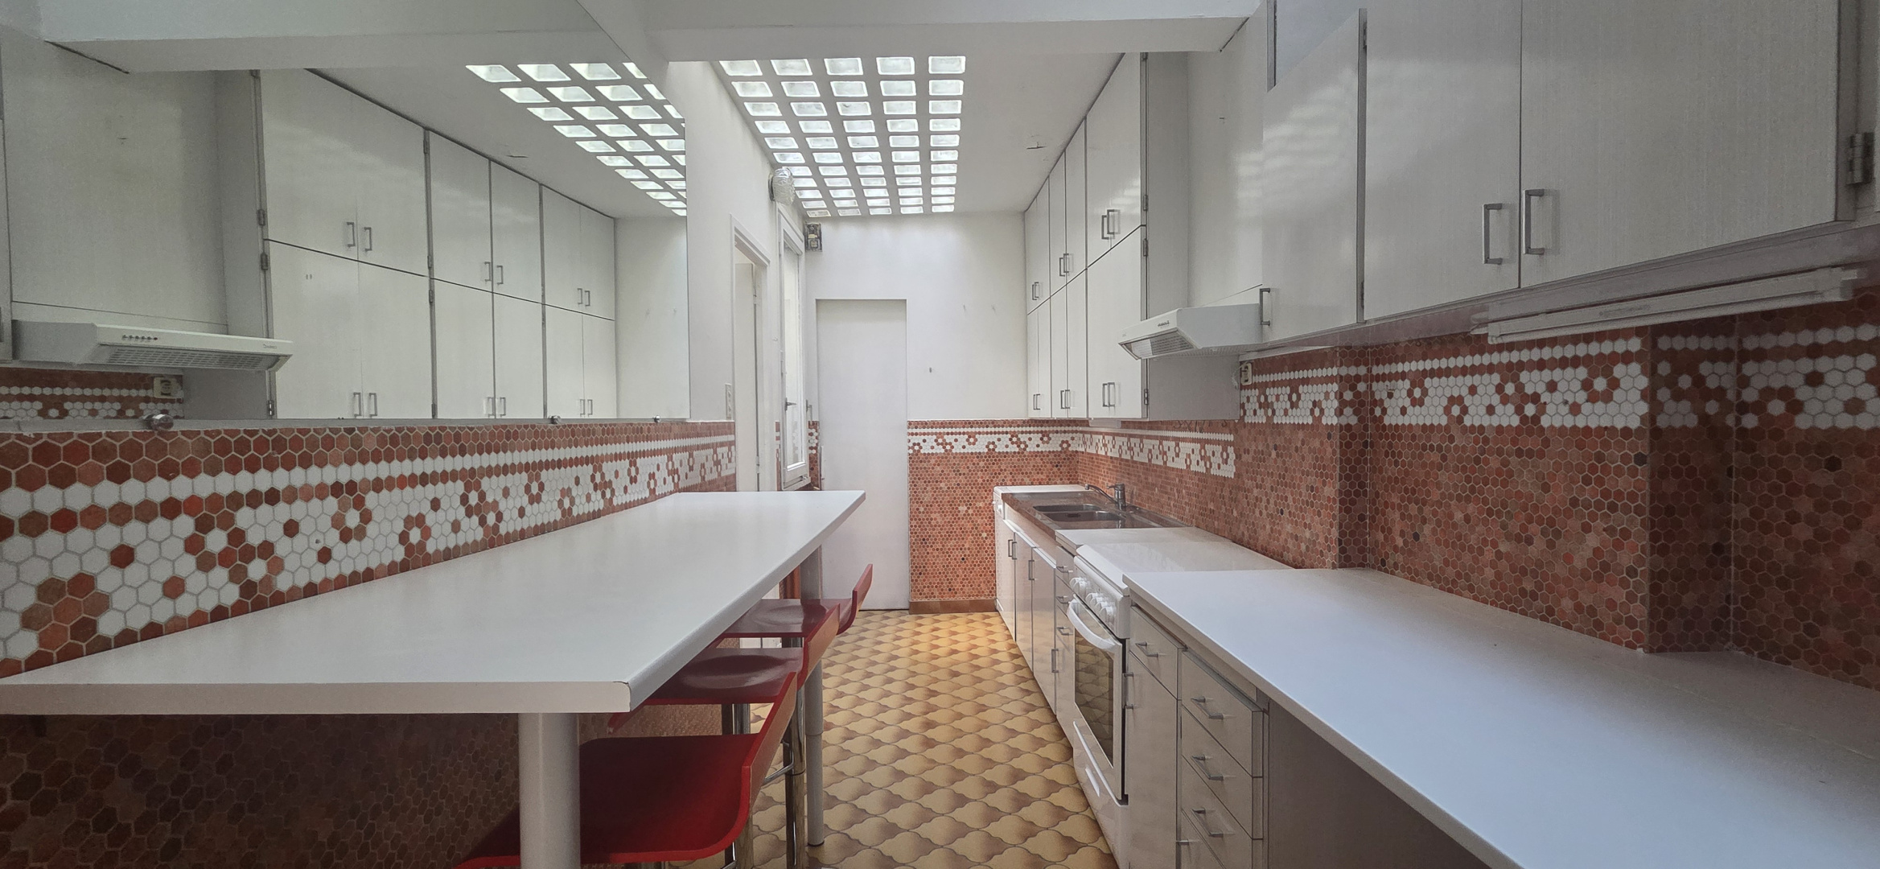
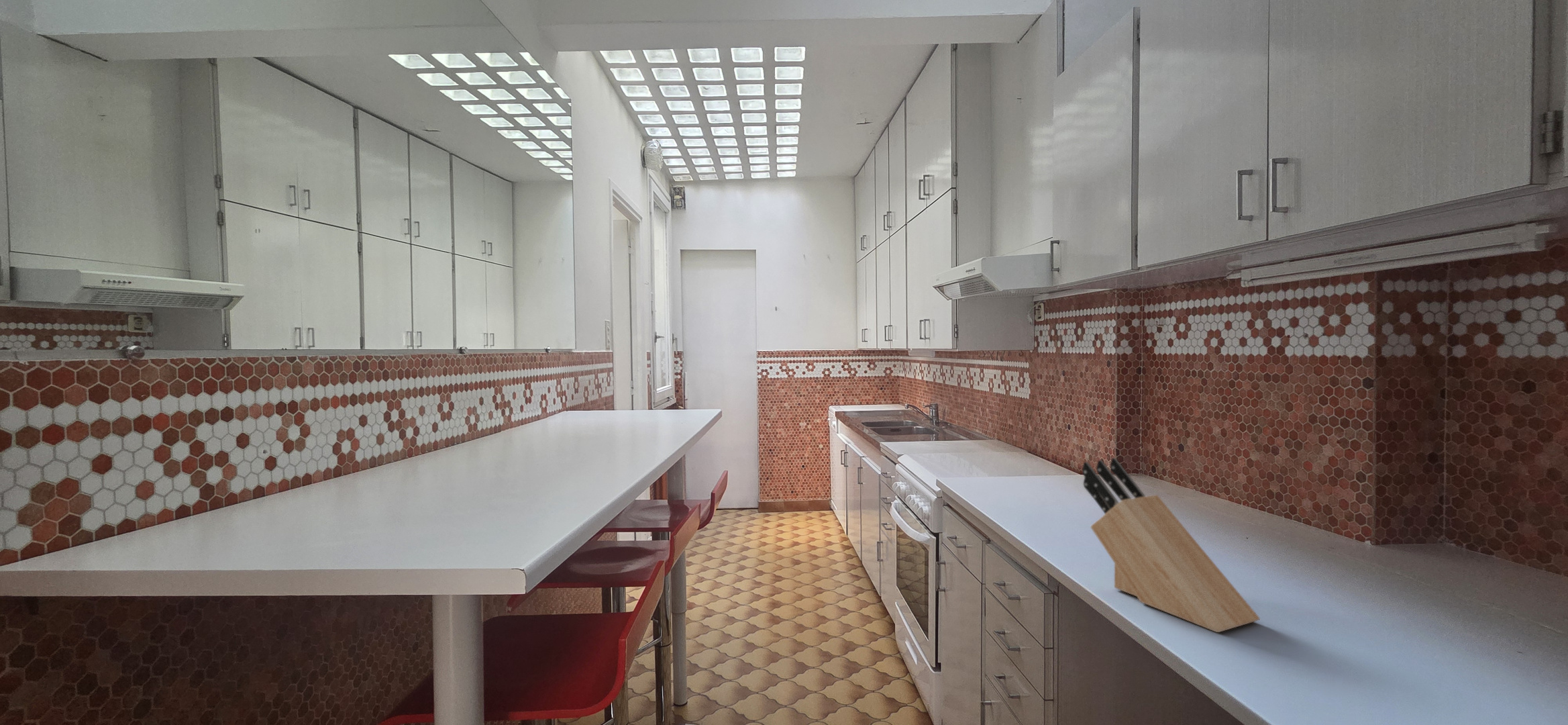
+ knife block [1082,457,1261,633]
